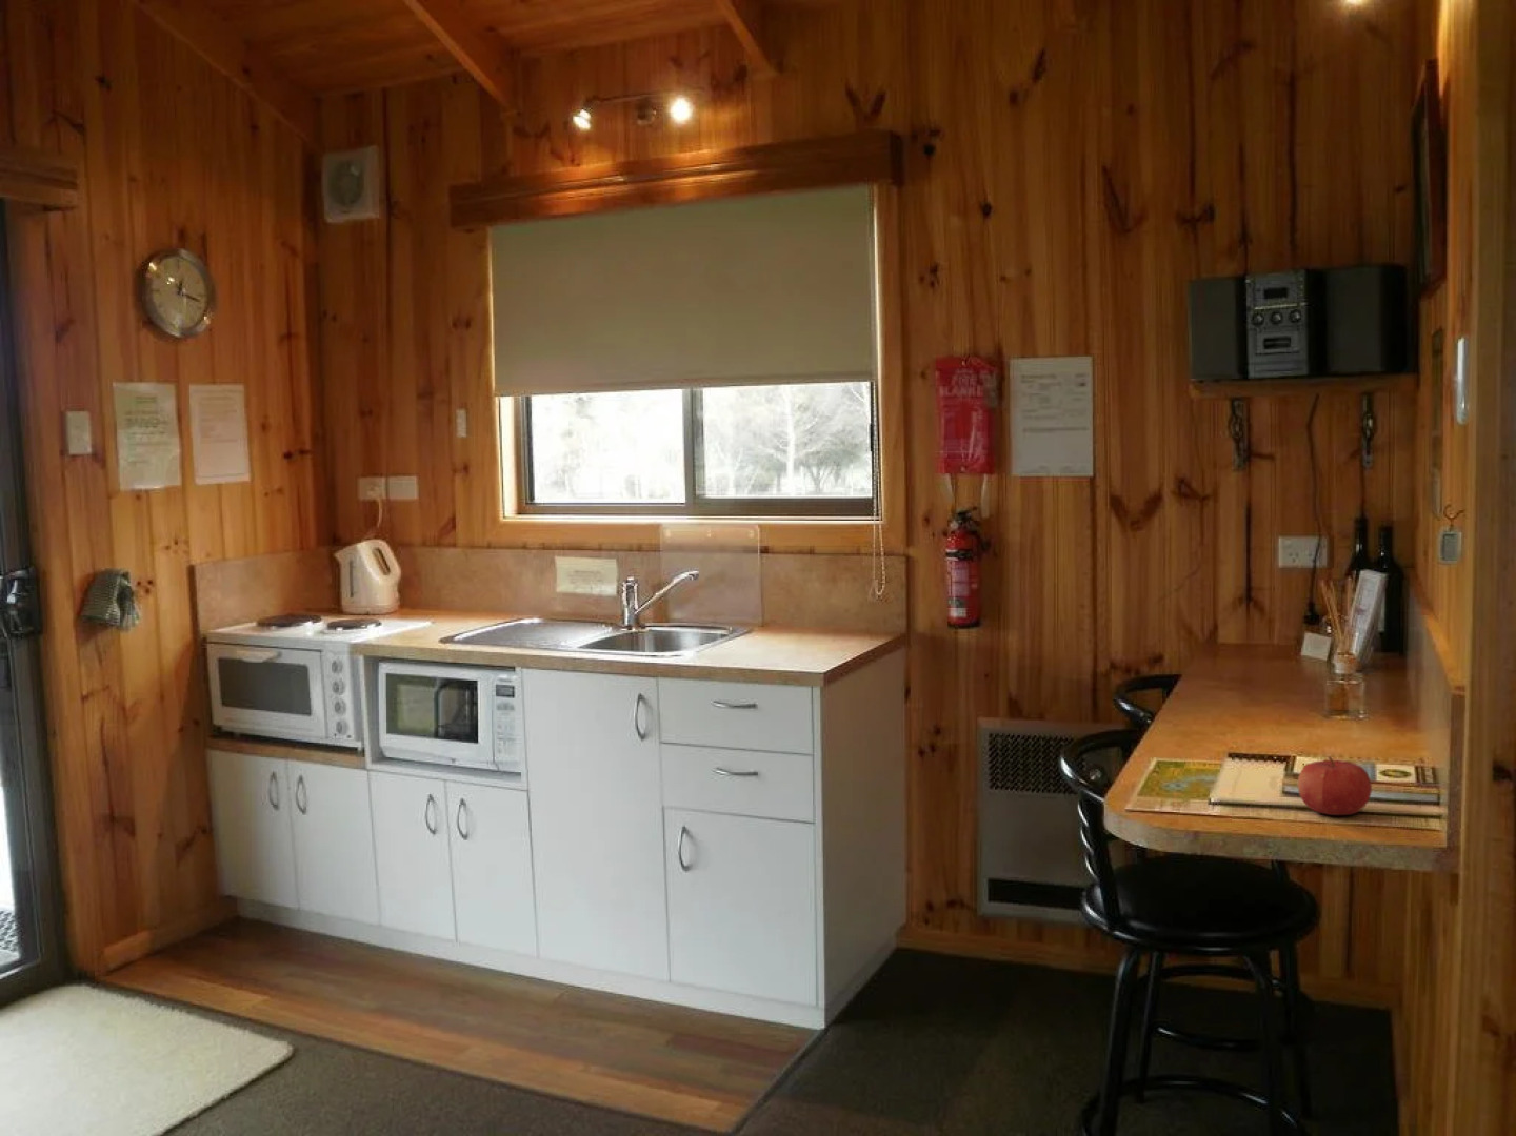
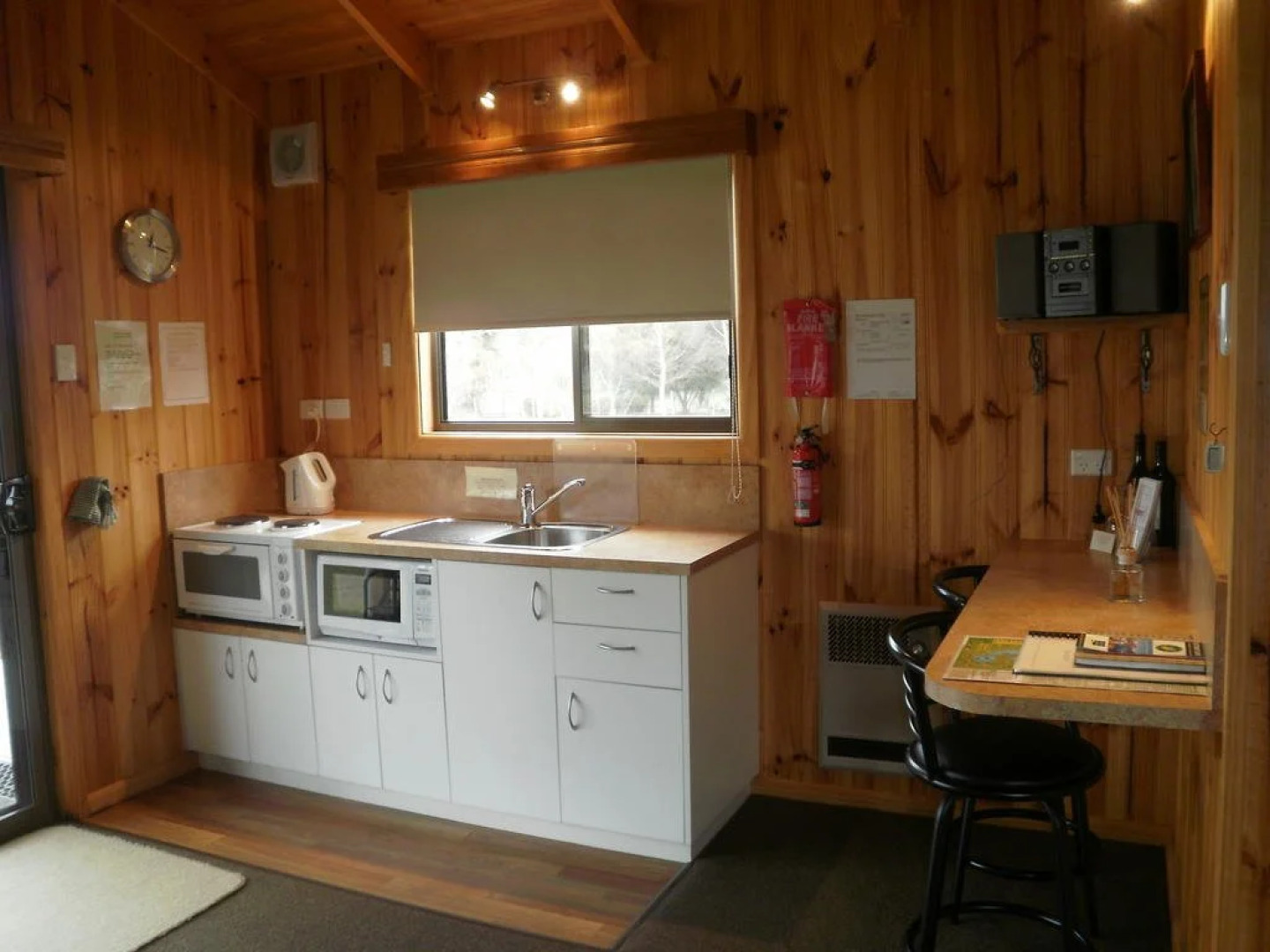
- fruit [1298,755,1373,816]
